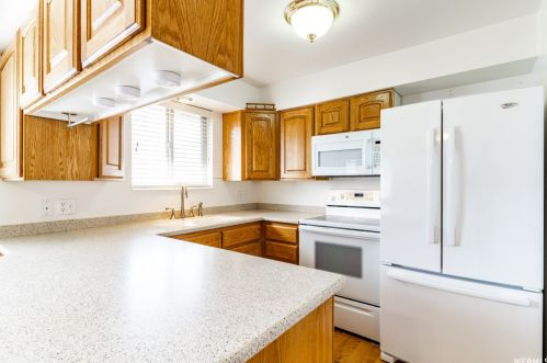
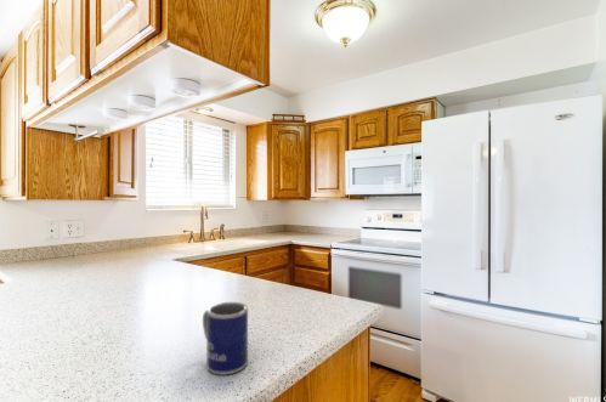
+ mug [202,301,249,376]
